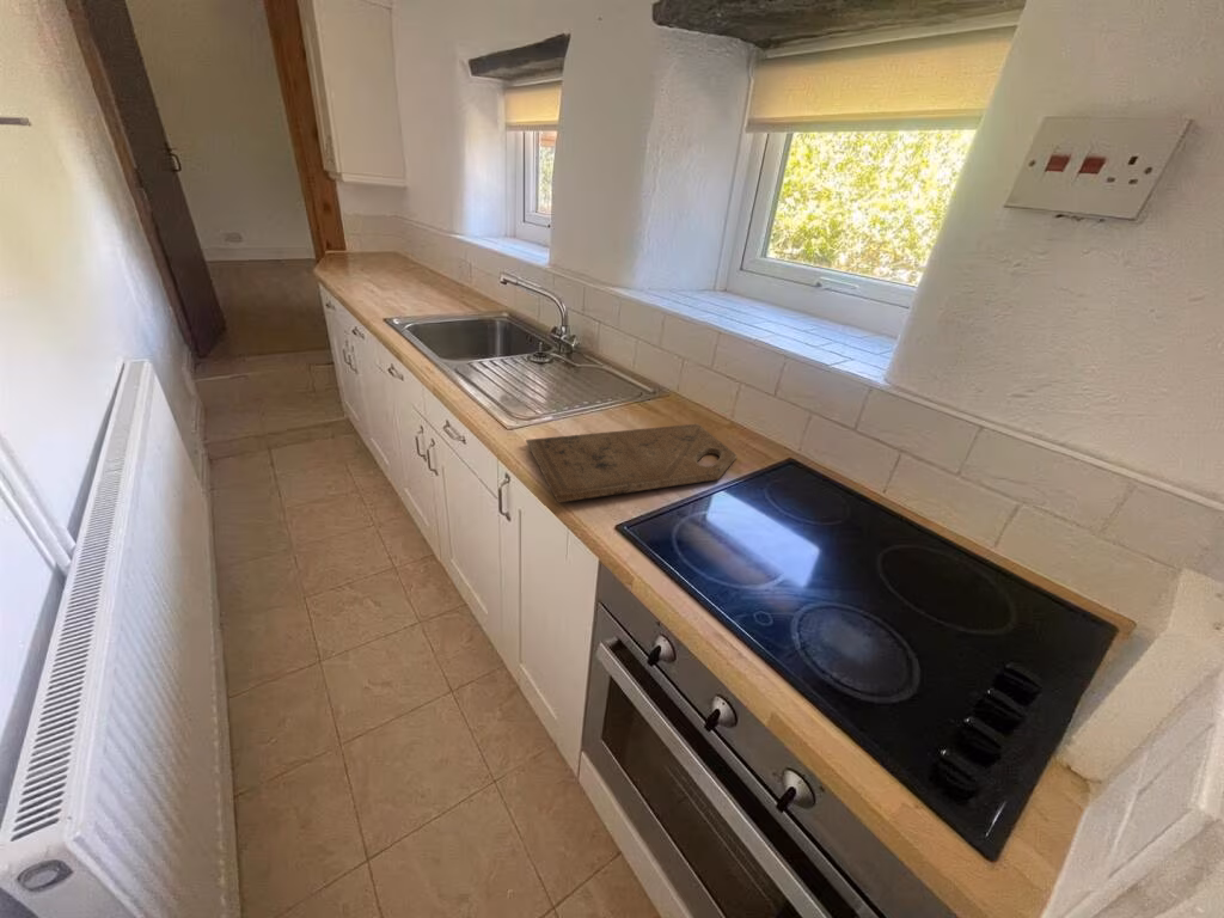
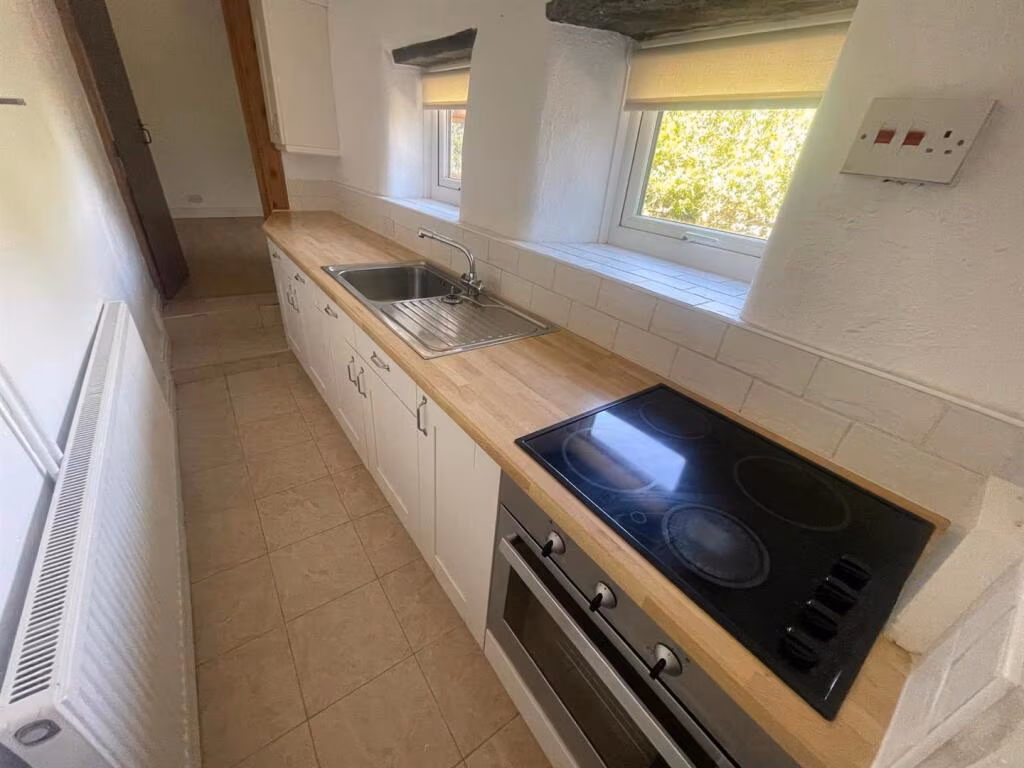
- cutting board [525,423,739,503]
